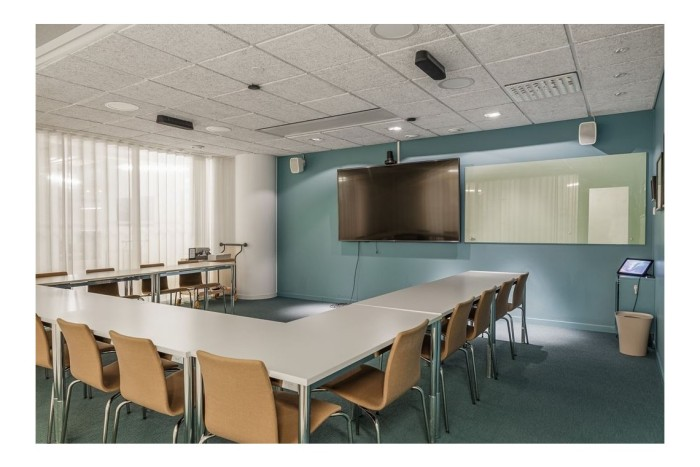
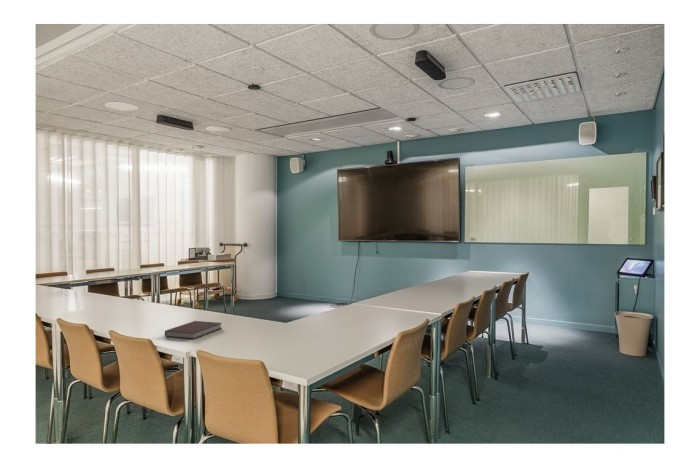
+ notebook [164,320,222,340]
